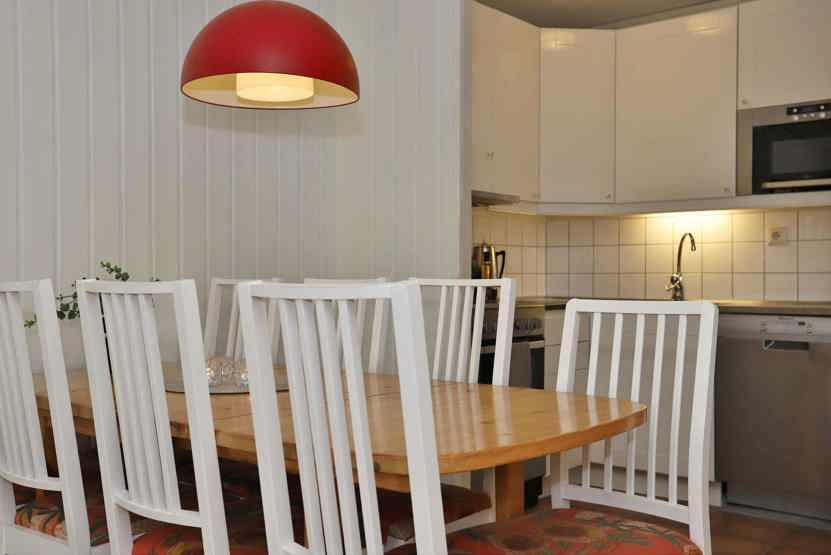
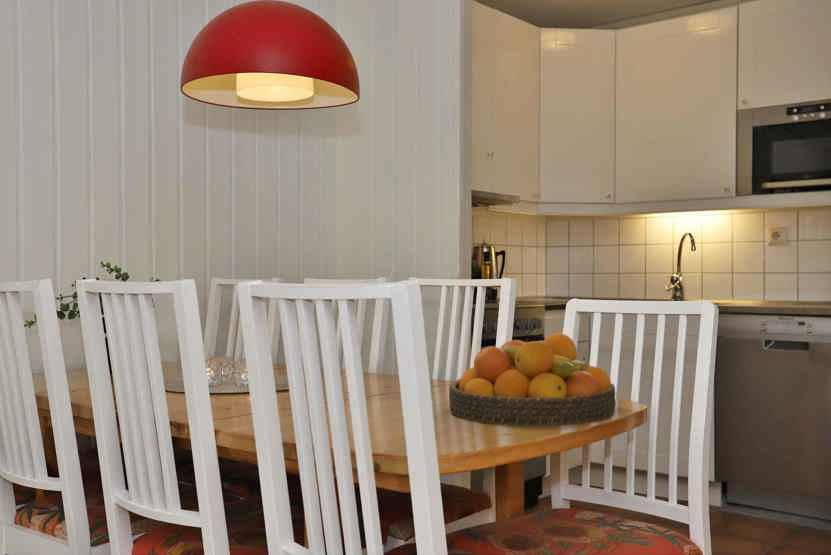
+ fruit bowl [448,332,617,427]
